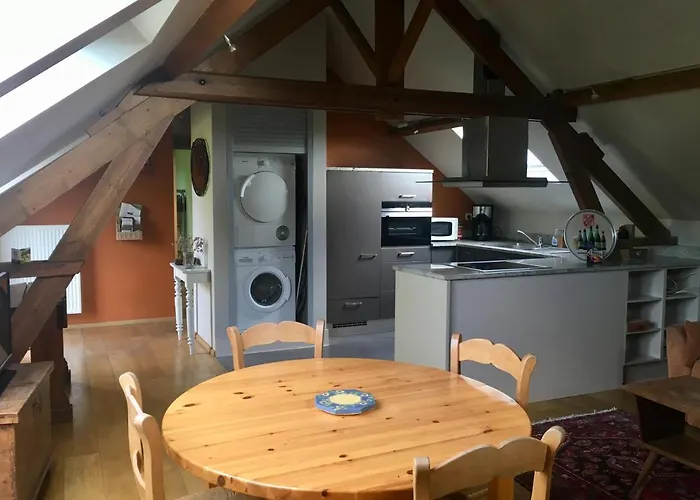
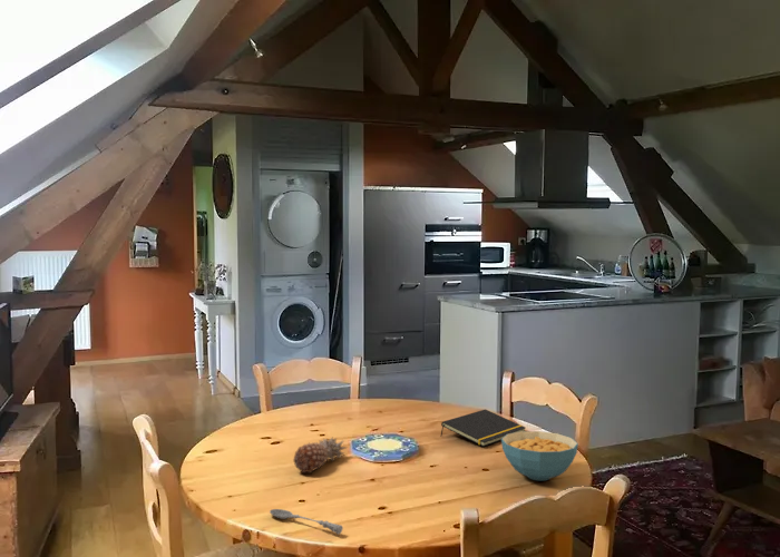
+ fruit [292,437,349,473]
+ soupspoon [269,508,344,536]
+ notepad [439,409,526,448]
+ cereal bowl [500,430,579,482]
